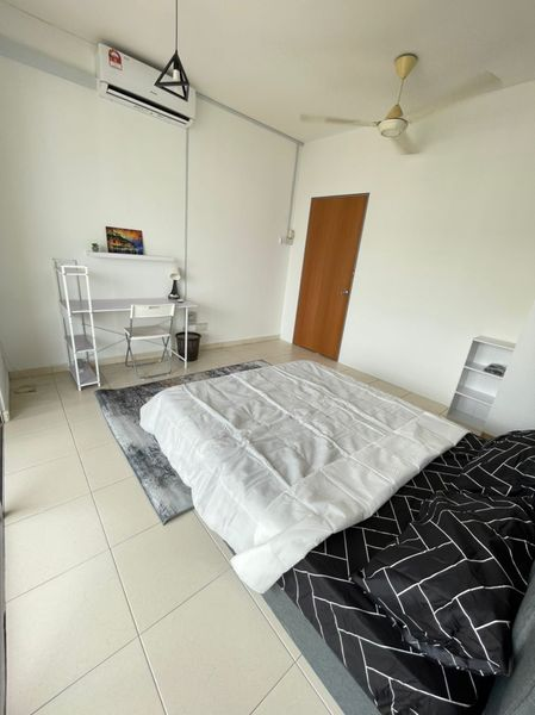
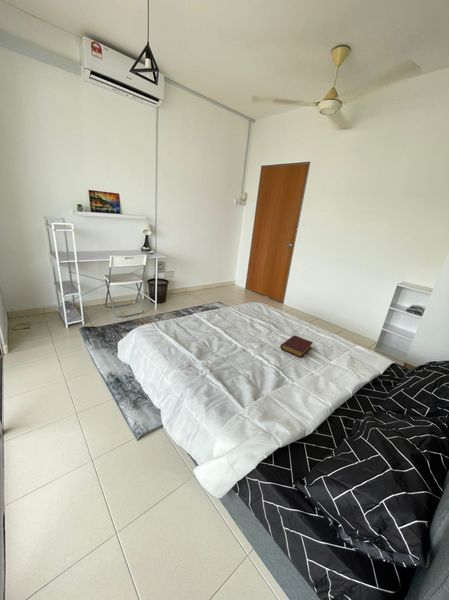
+ book [279,335,314,359]
